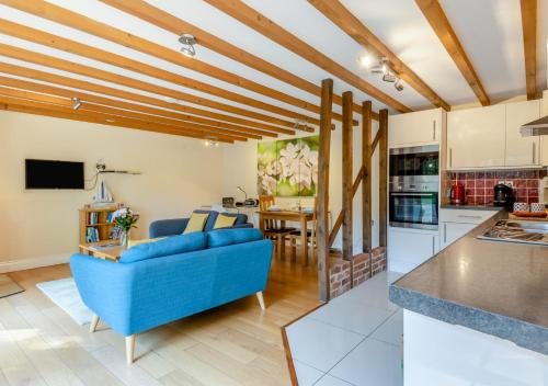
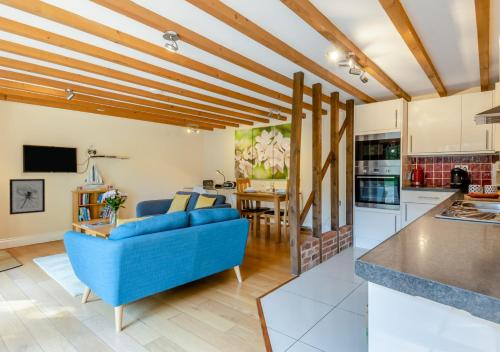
+ wall art [9,178,46,216]
